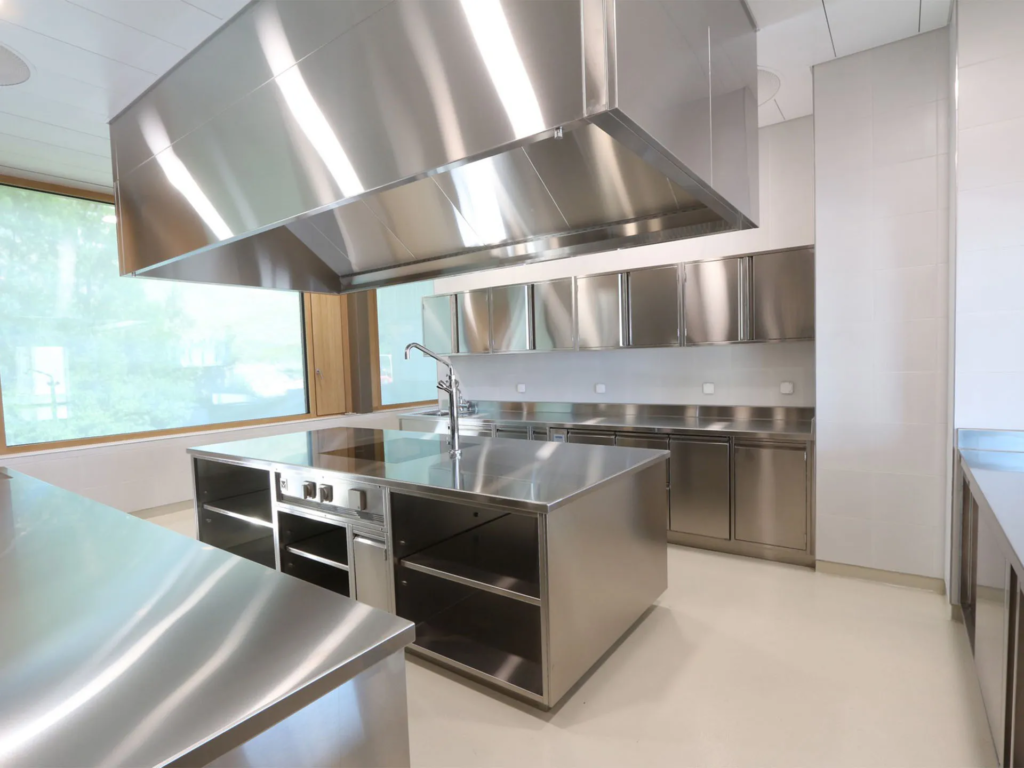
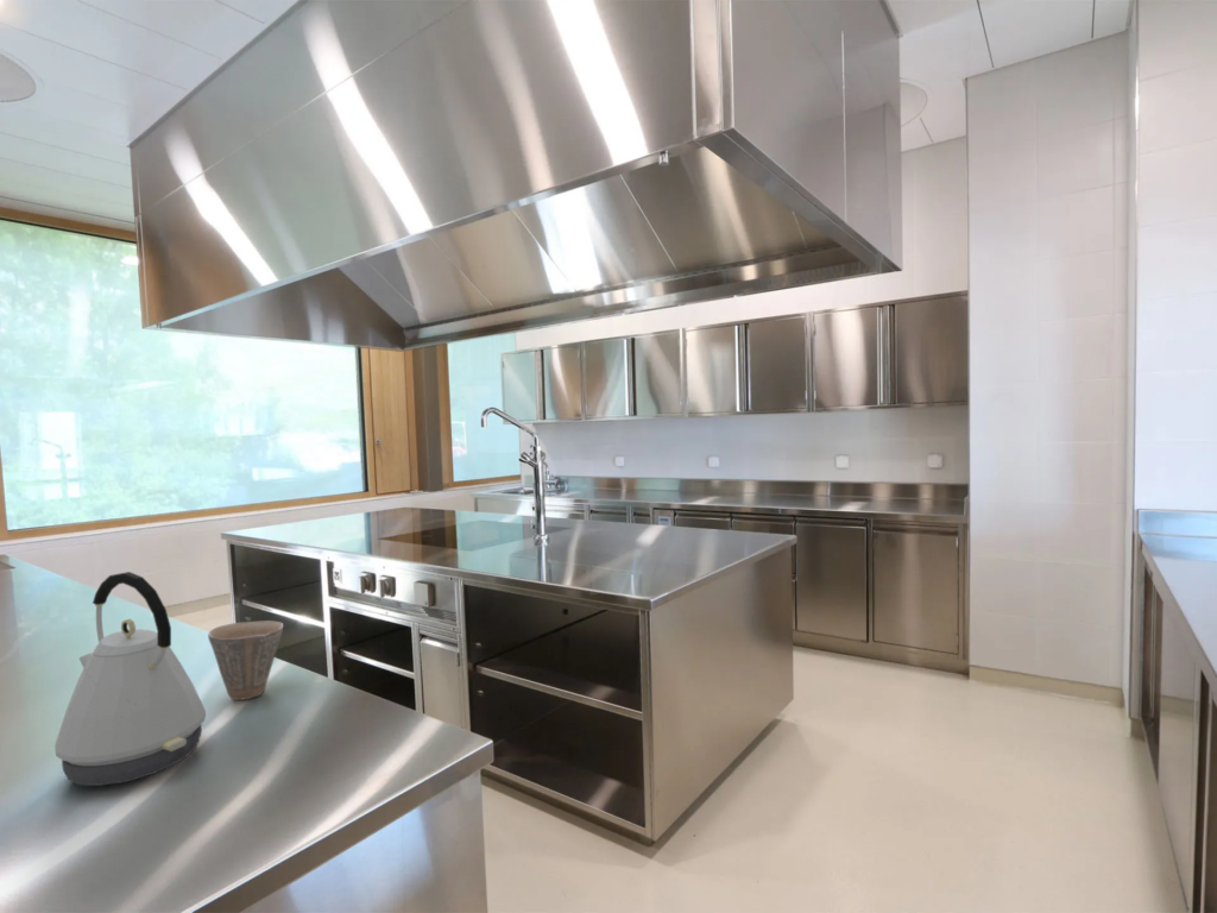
+ kettle [53,571,207,787]
+ cup [207,619,284,701]
